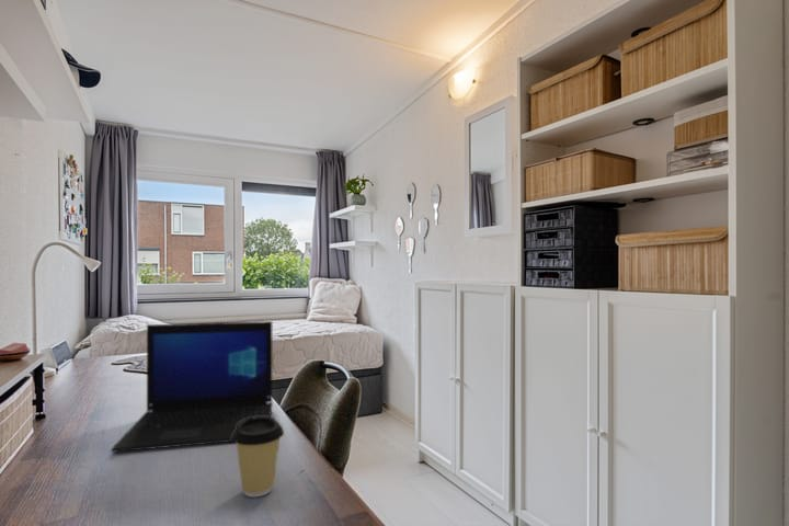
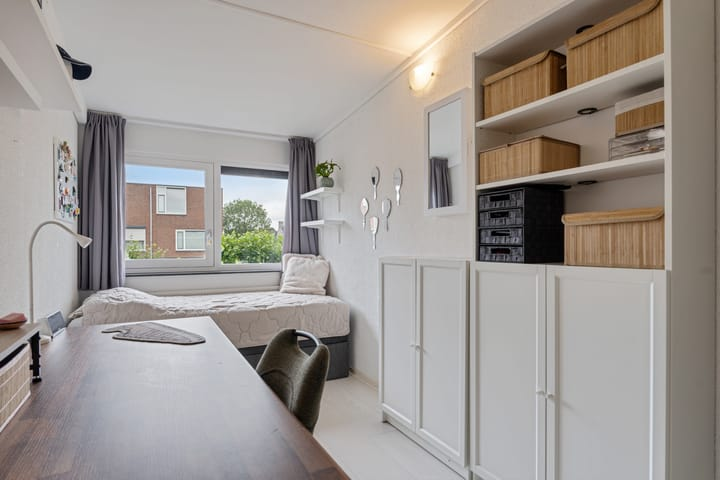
- laptop [110,320,274,454]
- coffee cup [231,416,285,499]
